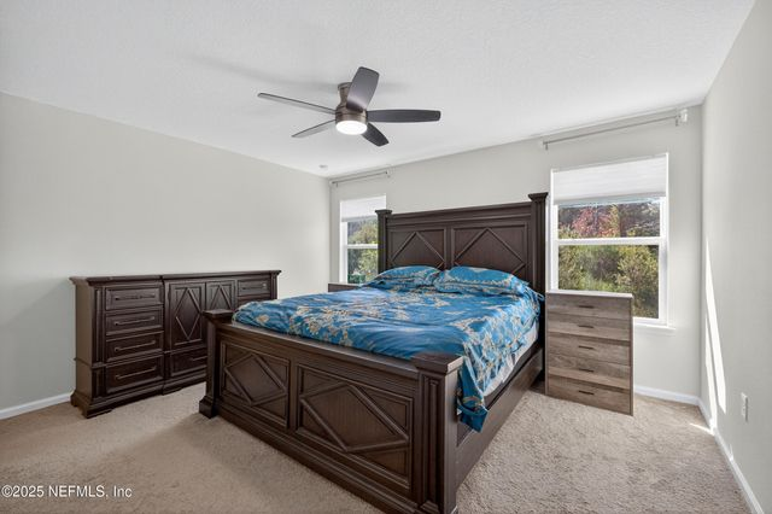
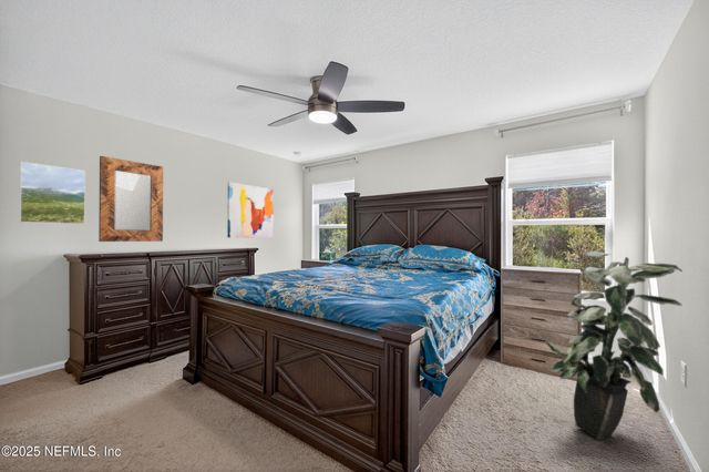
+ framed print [19,161,86,225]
+ indoor plant [545,250,684,442]
+ wall art [226,181,275,239]
+ home mirror [97,155,164,243]
